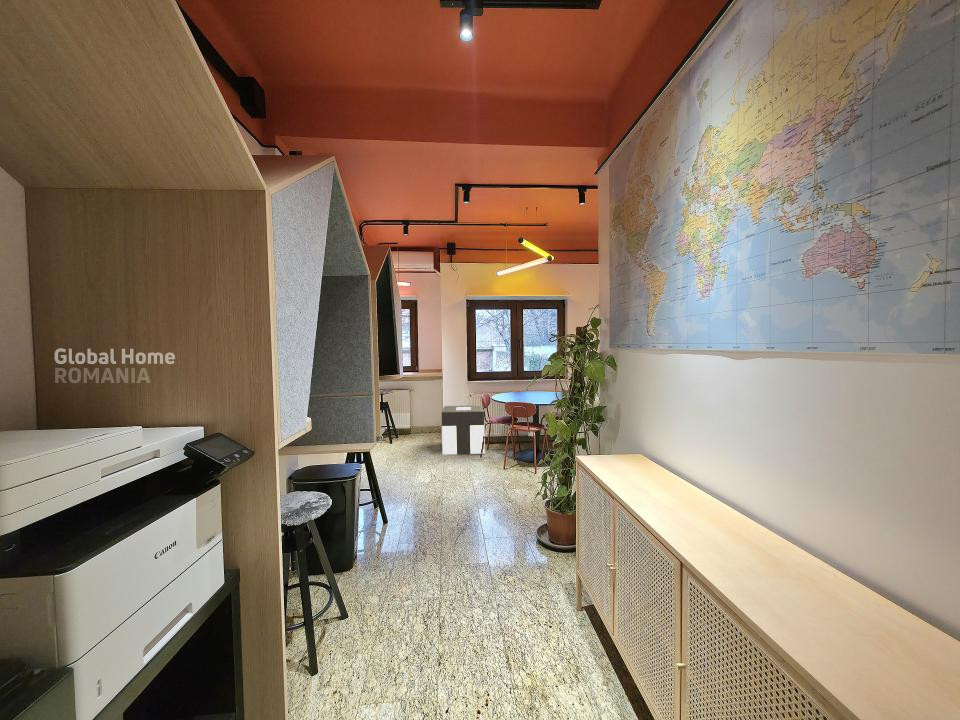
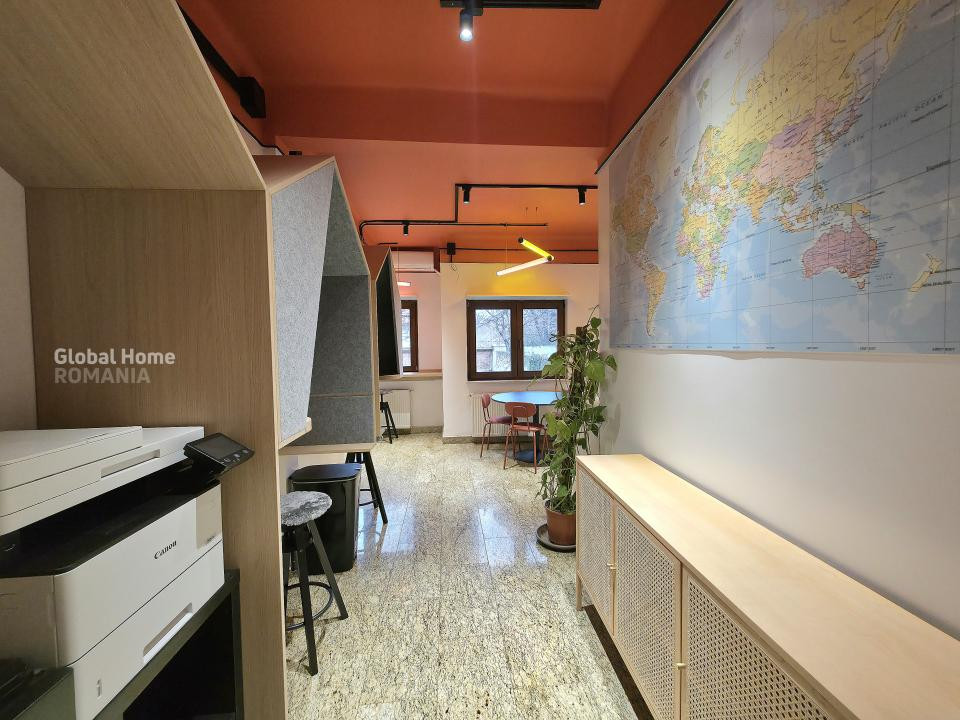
- trash can [441,404,486,455]
